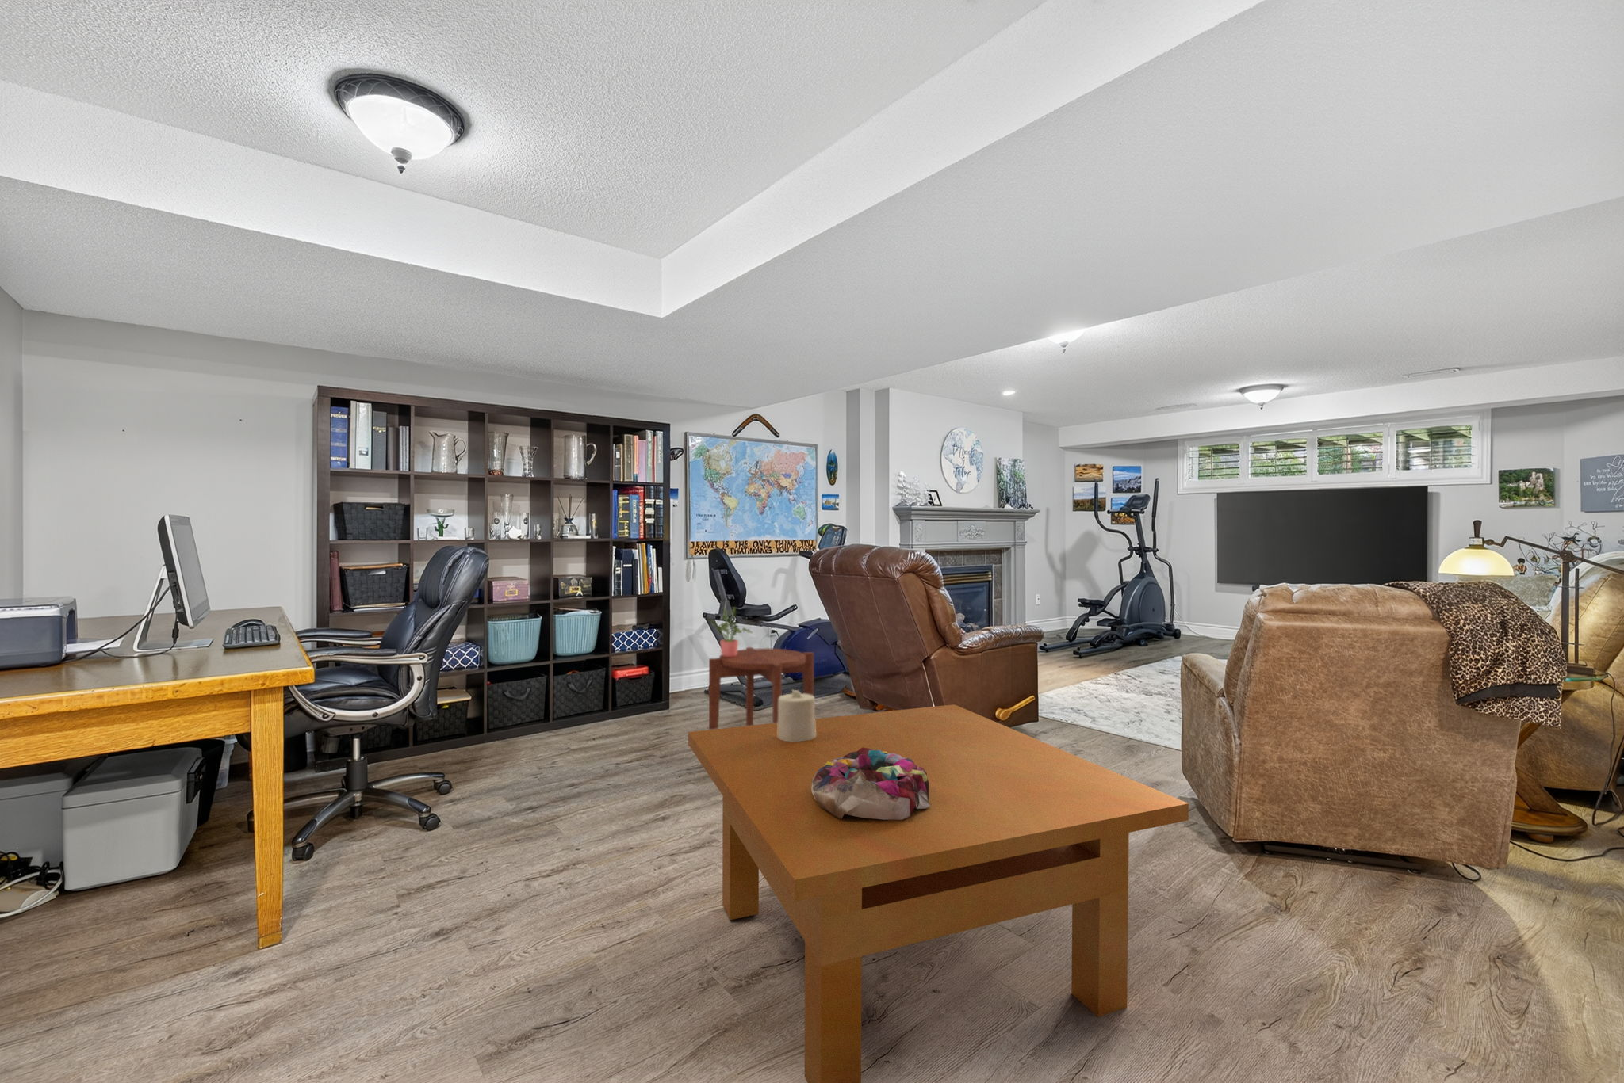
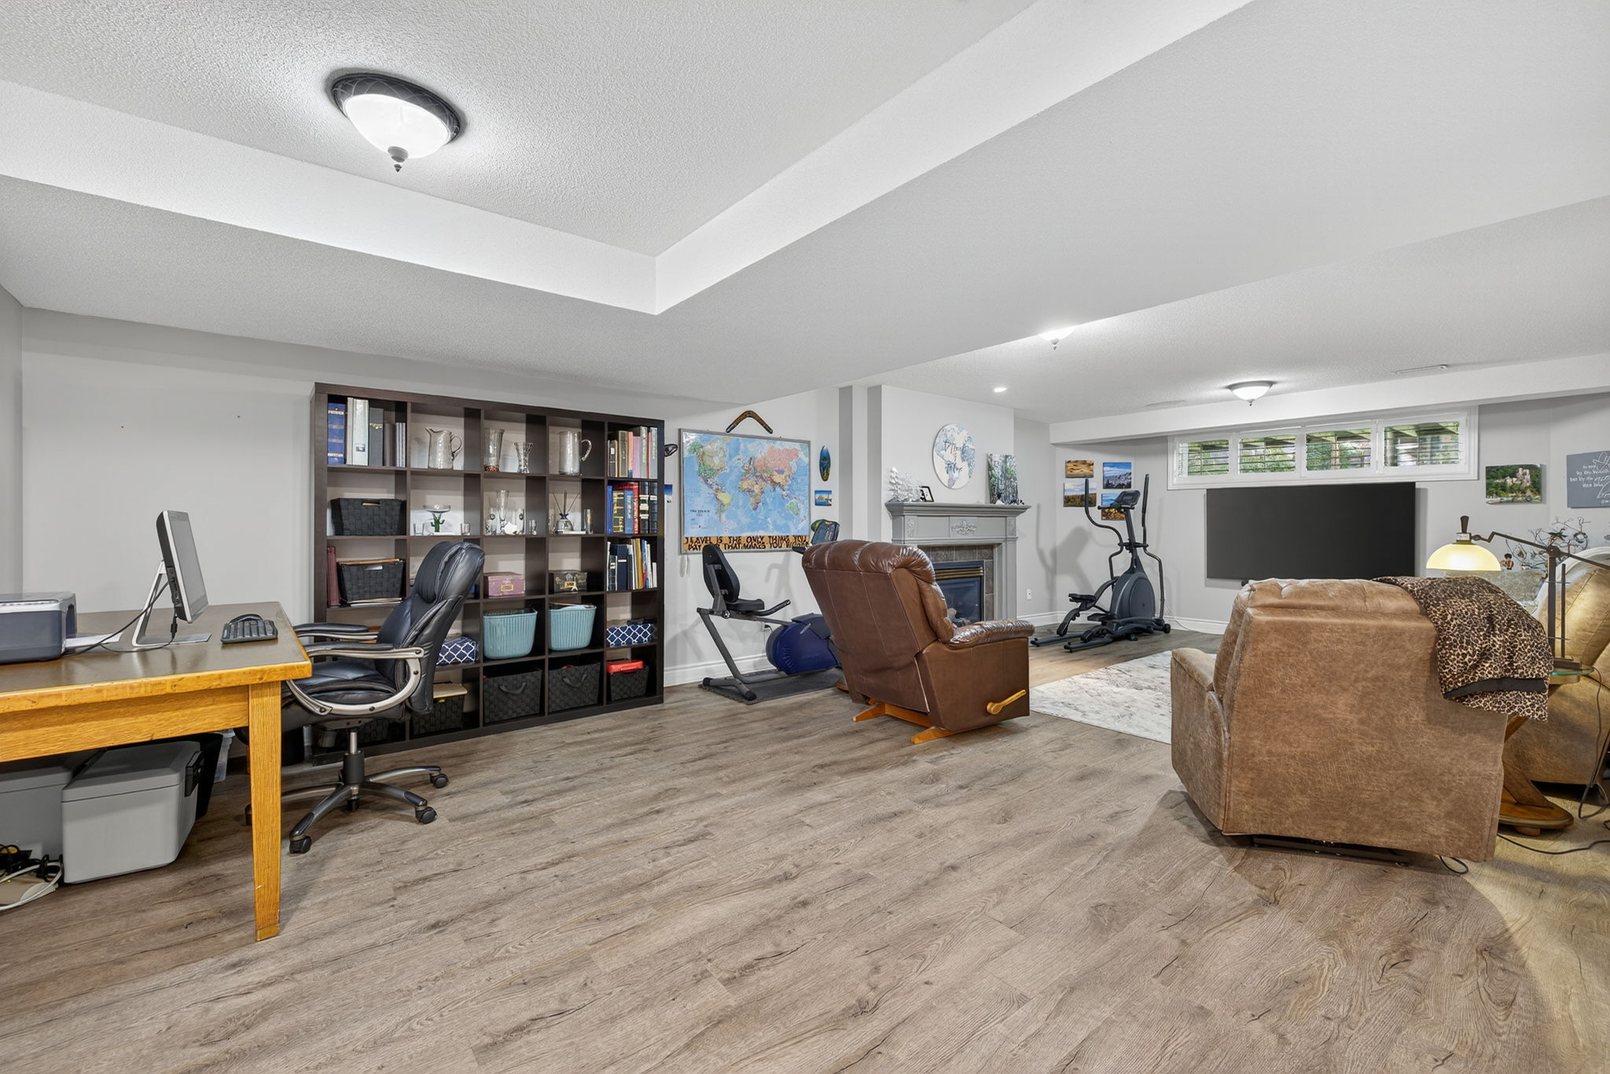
- table [688,703,1190,1083]
- side table [709,647,814,730]
- candle [778,689,816,742]
- potted plant [707,606,753,658]
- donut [811,747,931,820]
